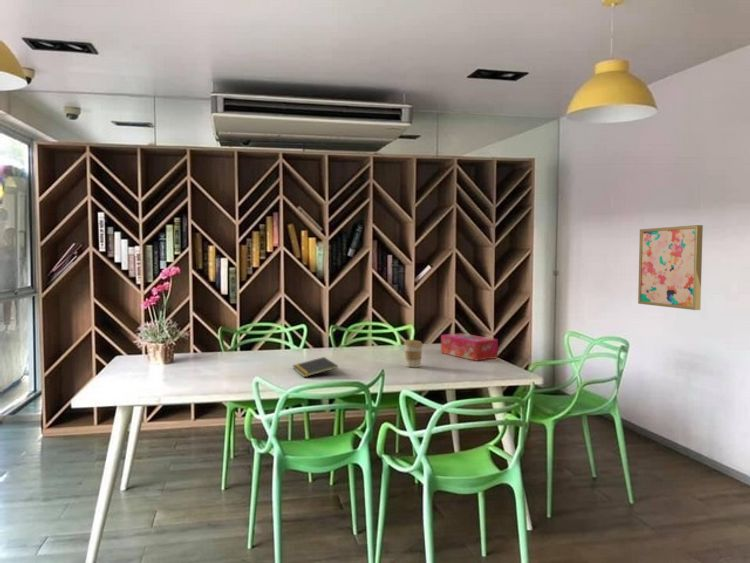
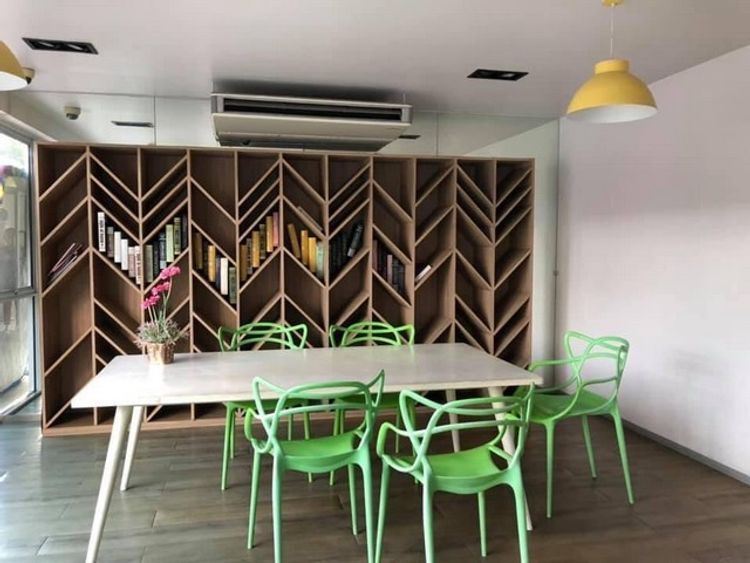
- tissue box [440,332,499,362]
- coffee cup [403,339,424,368]
- notepad [291,356,339,378]
- wall art [637,224,704,311]
